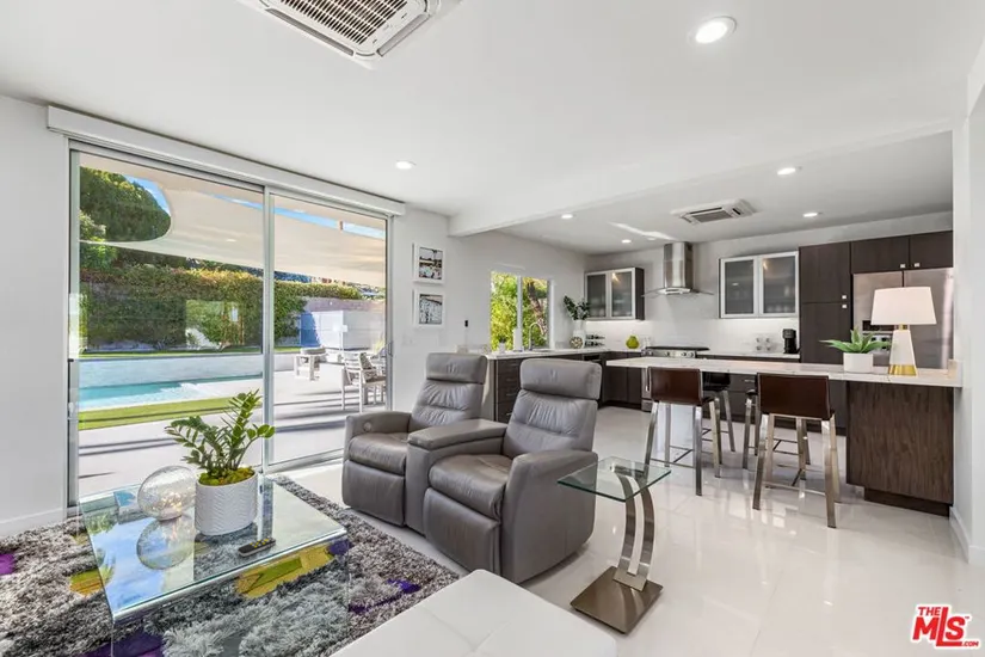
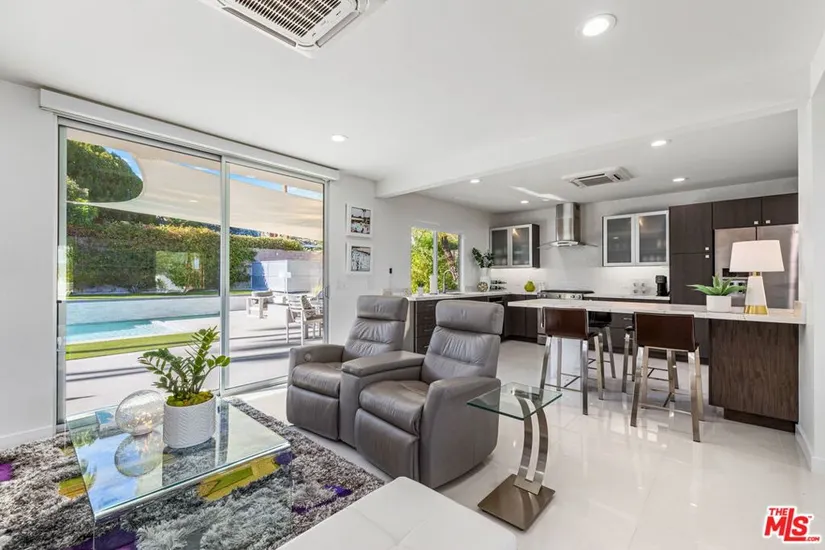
- remote control [236,535,277,558]
